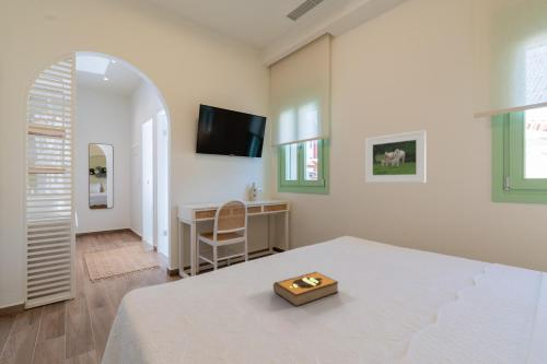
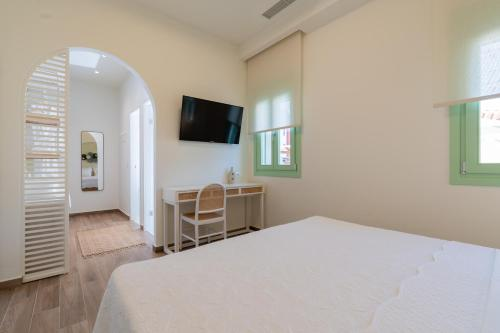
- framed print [364,129,427,184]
- hardback book [272,271,340,307]
